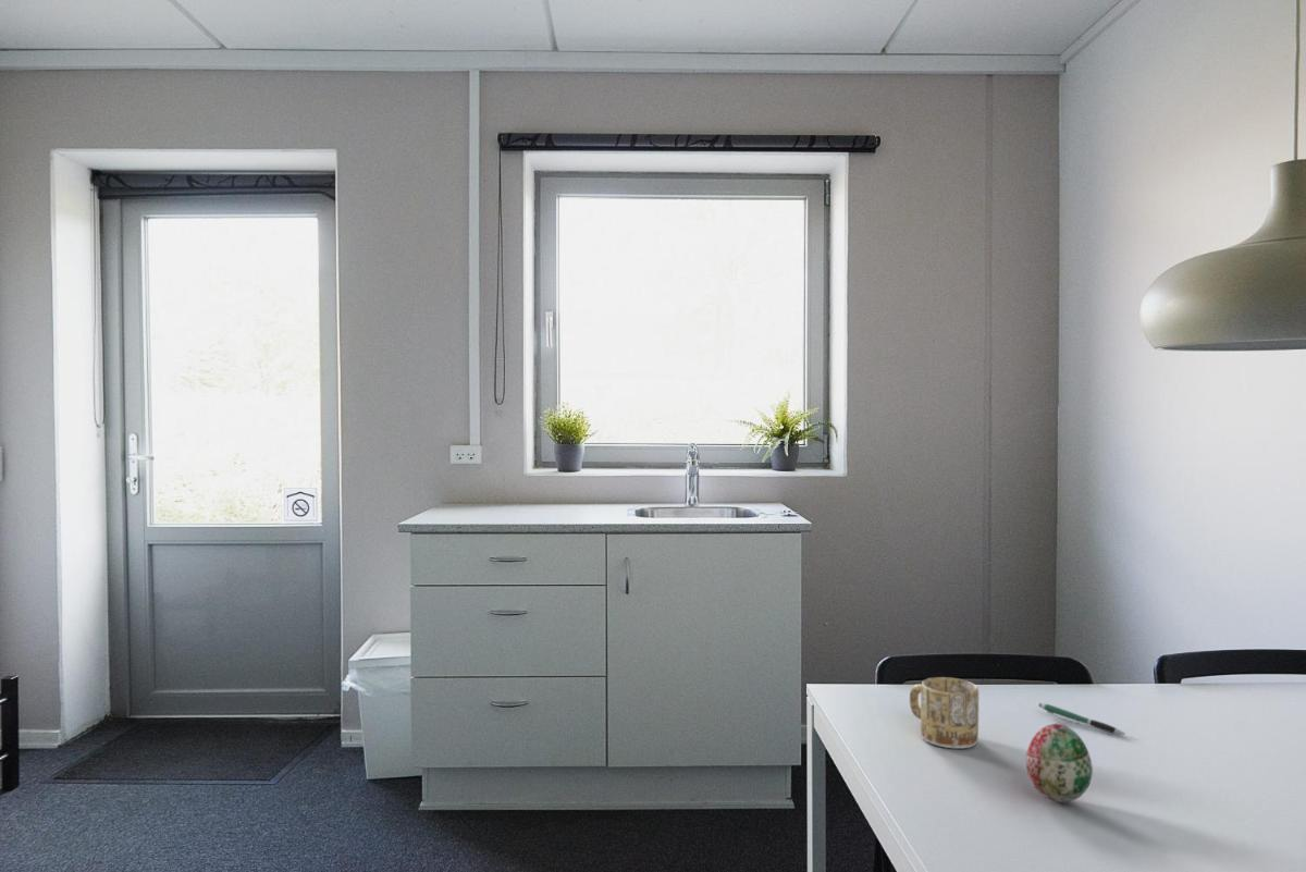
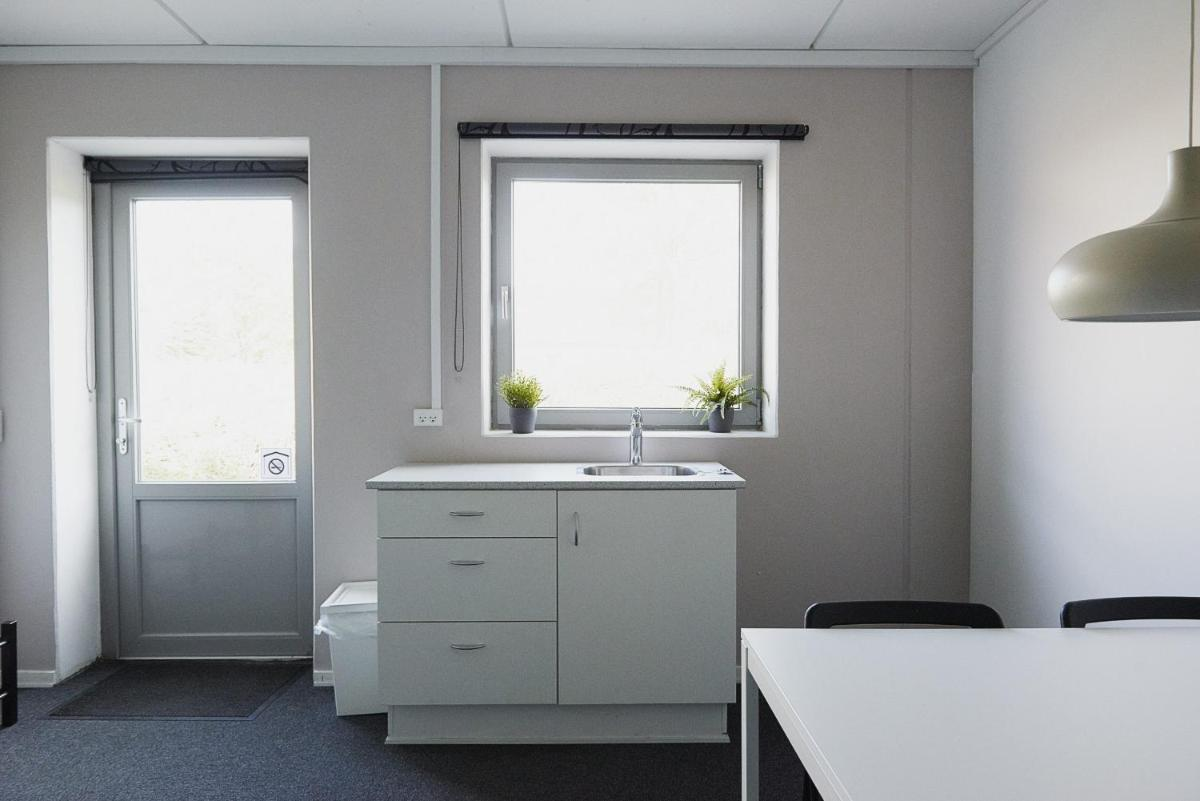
- decorative egg [1025,723,1094,803]
- pen [1038,702,1126,736]
- mug [909,676,980,749]
